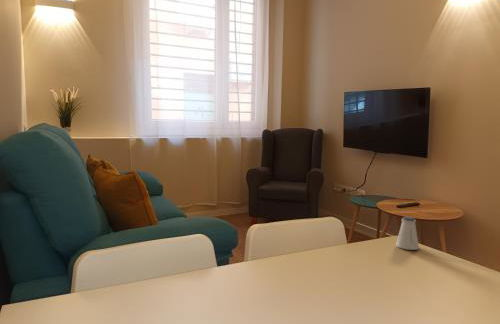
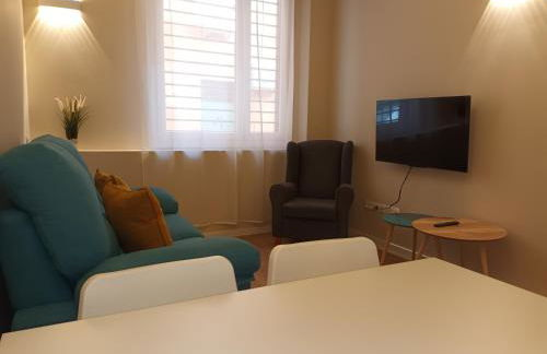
- saltshaker [395,215,420,251]
